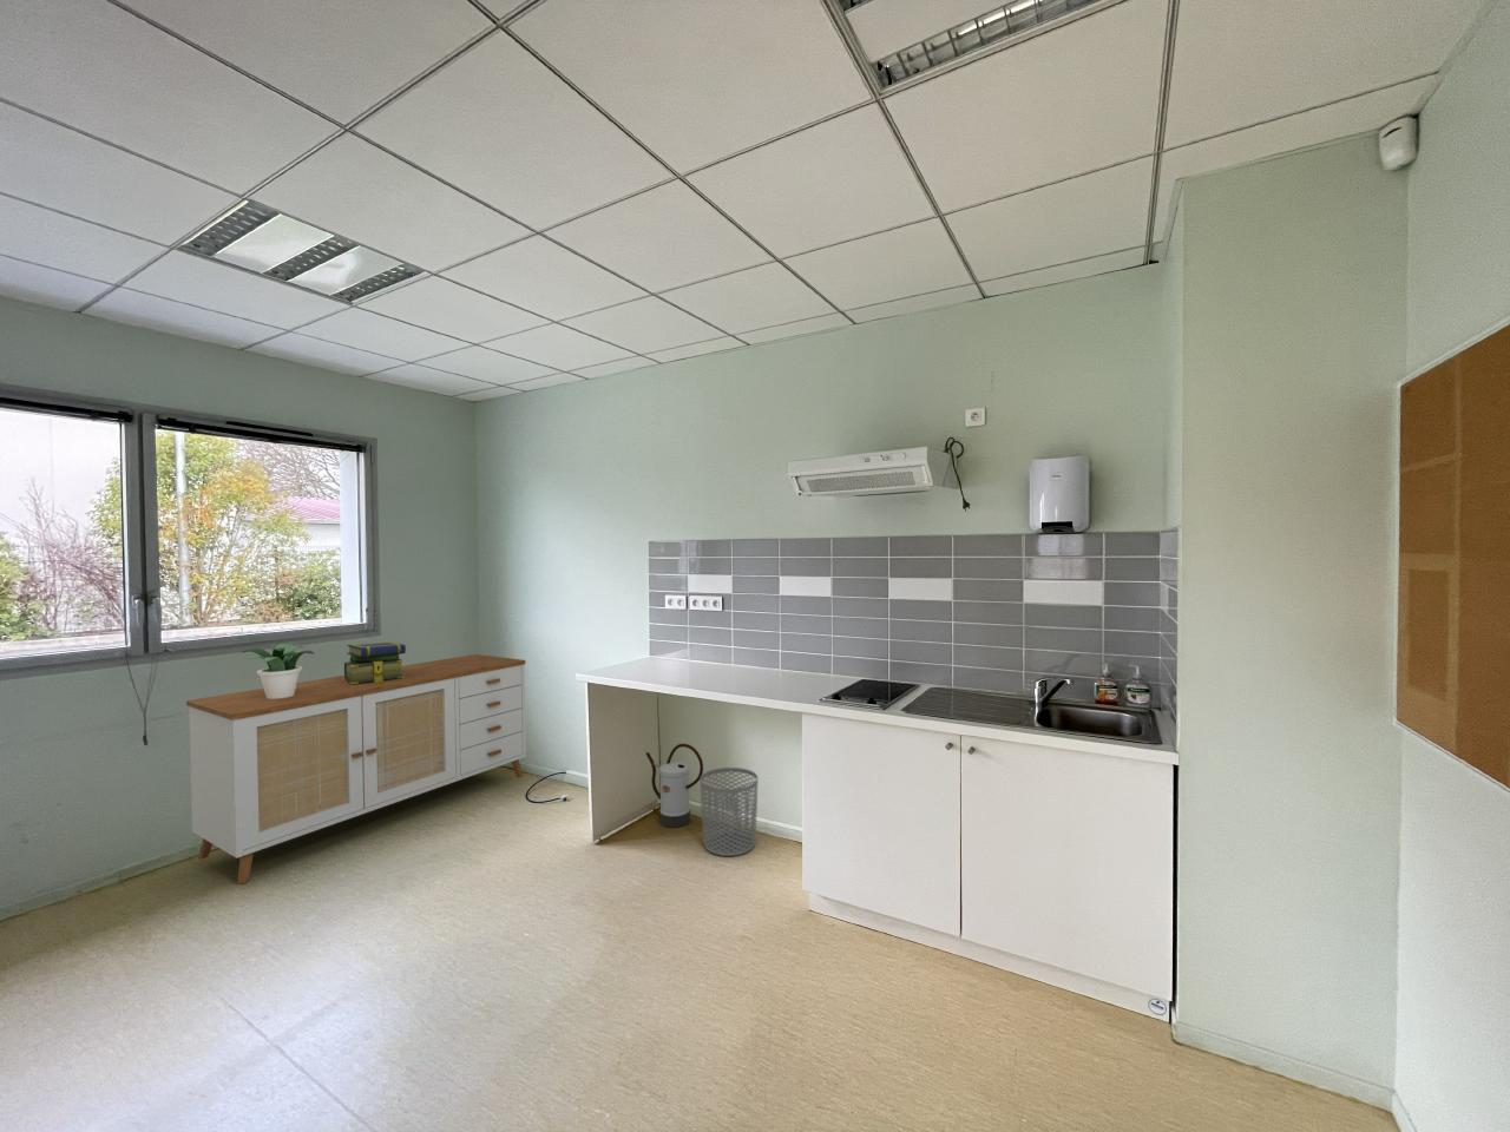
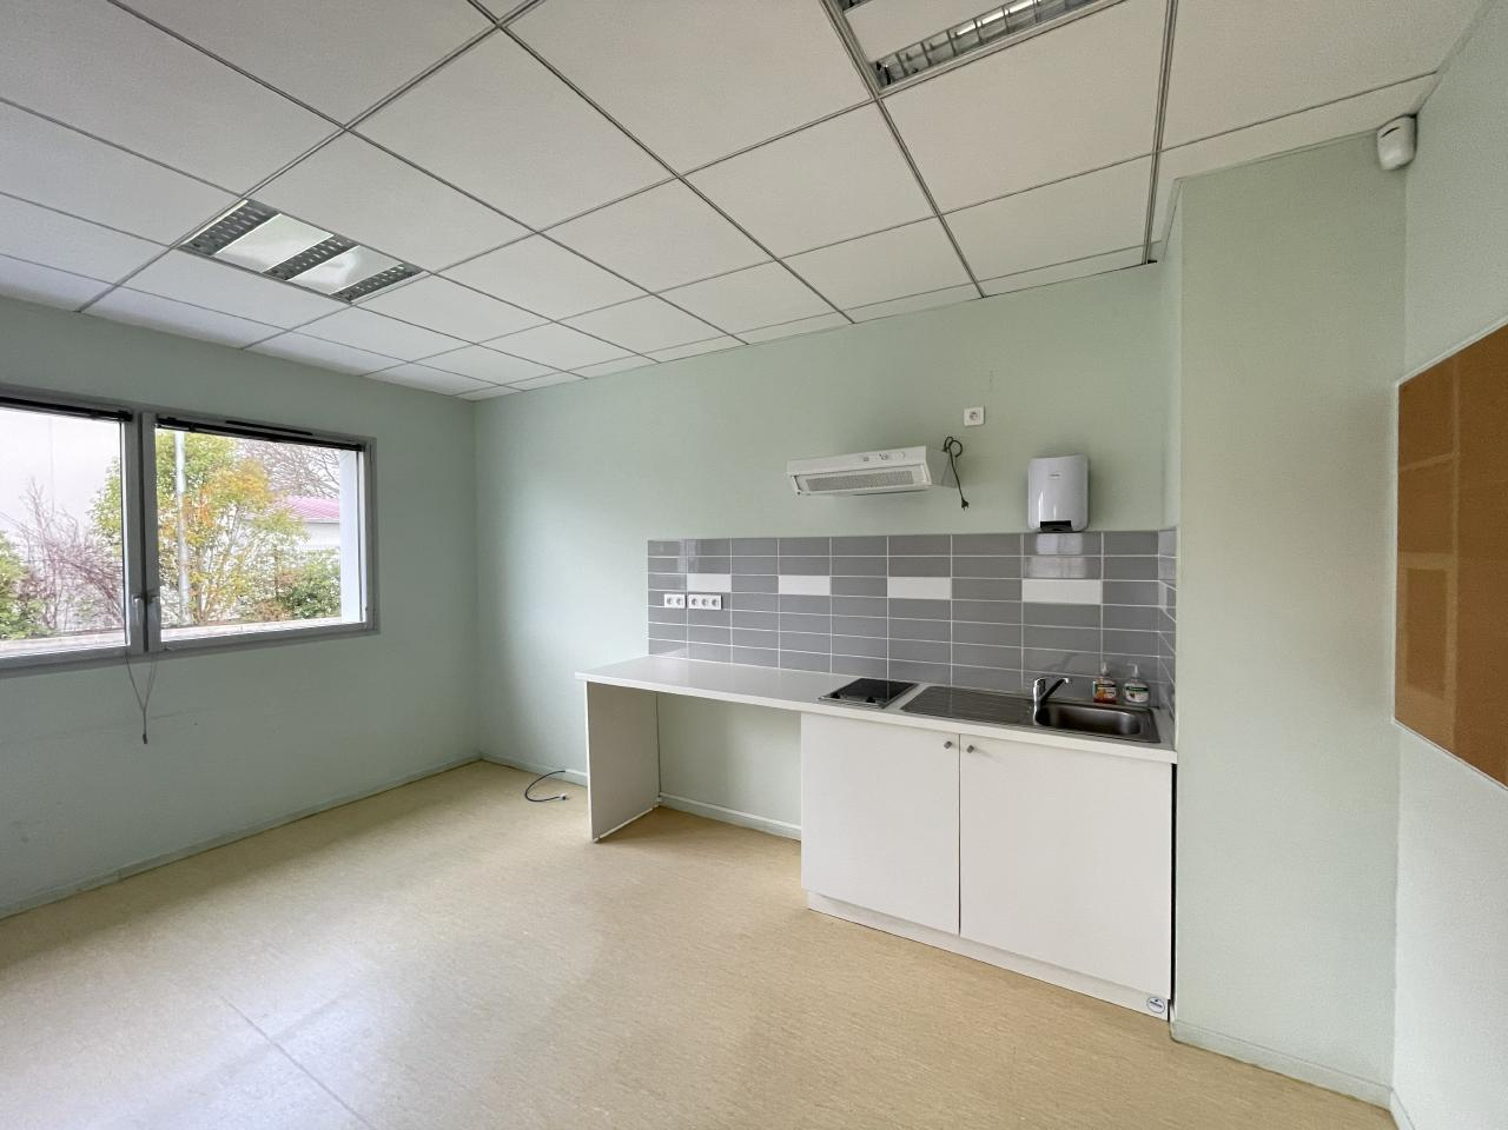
- stack of books [344,640,407,684]
- watering can [646,743,704,829]
- sideboard [185,653,528,886]
- potted plant [239,642,315,699]
- waste bin [699,767,759,857]
